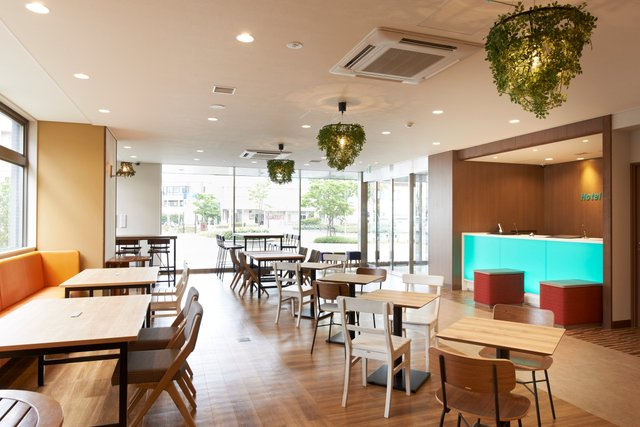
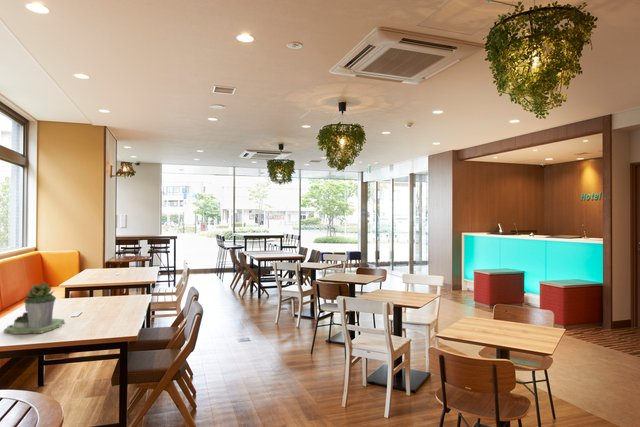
+ succulent planter [3,280,66,335]
